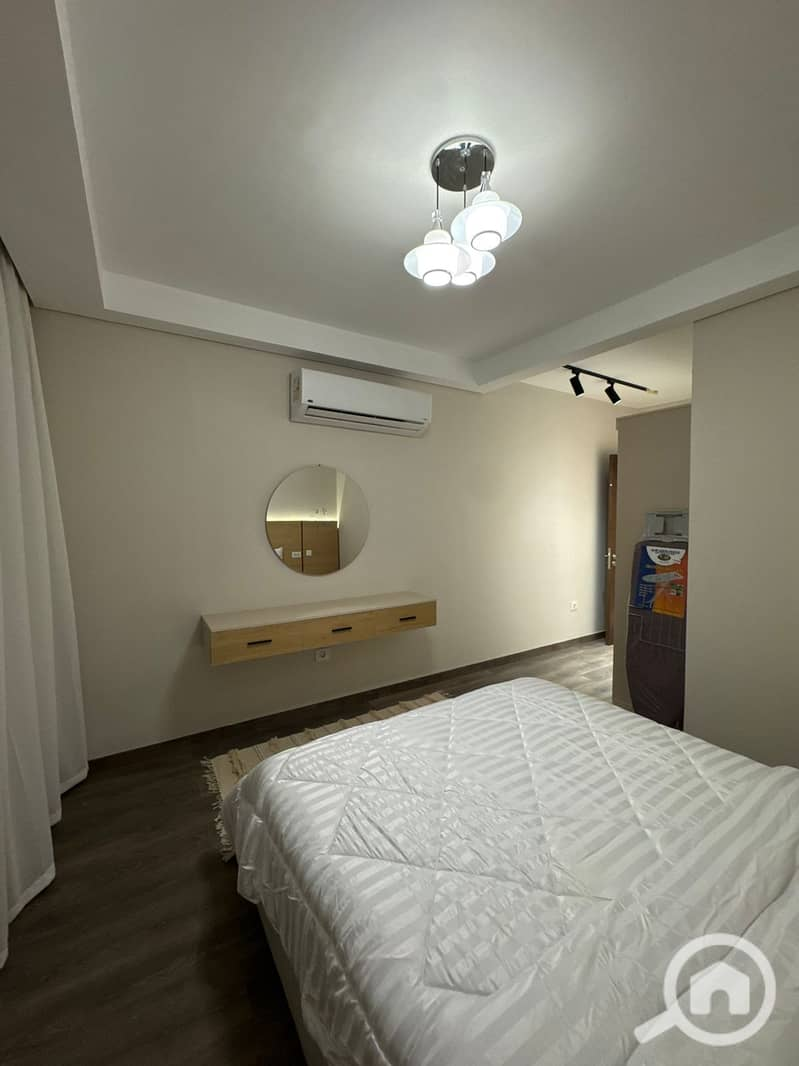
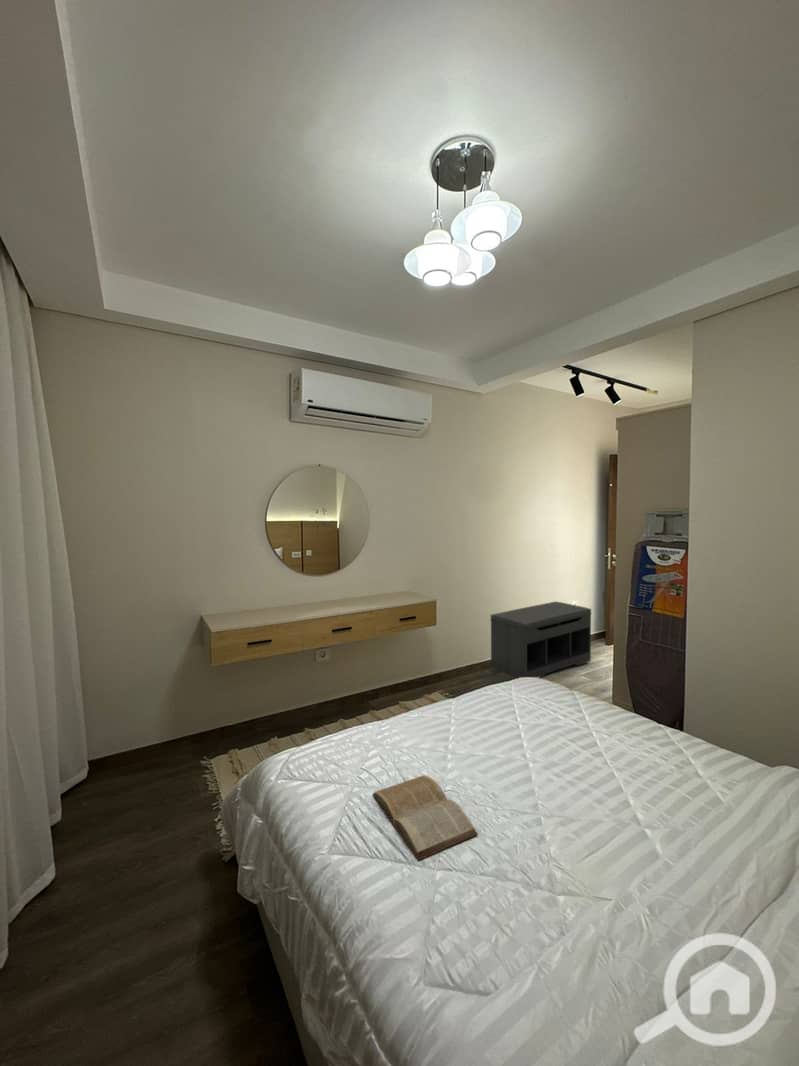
+ book [372,774,479,861]
+ bench [489,600,593,679]
